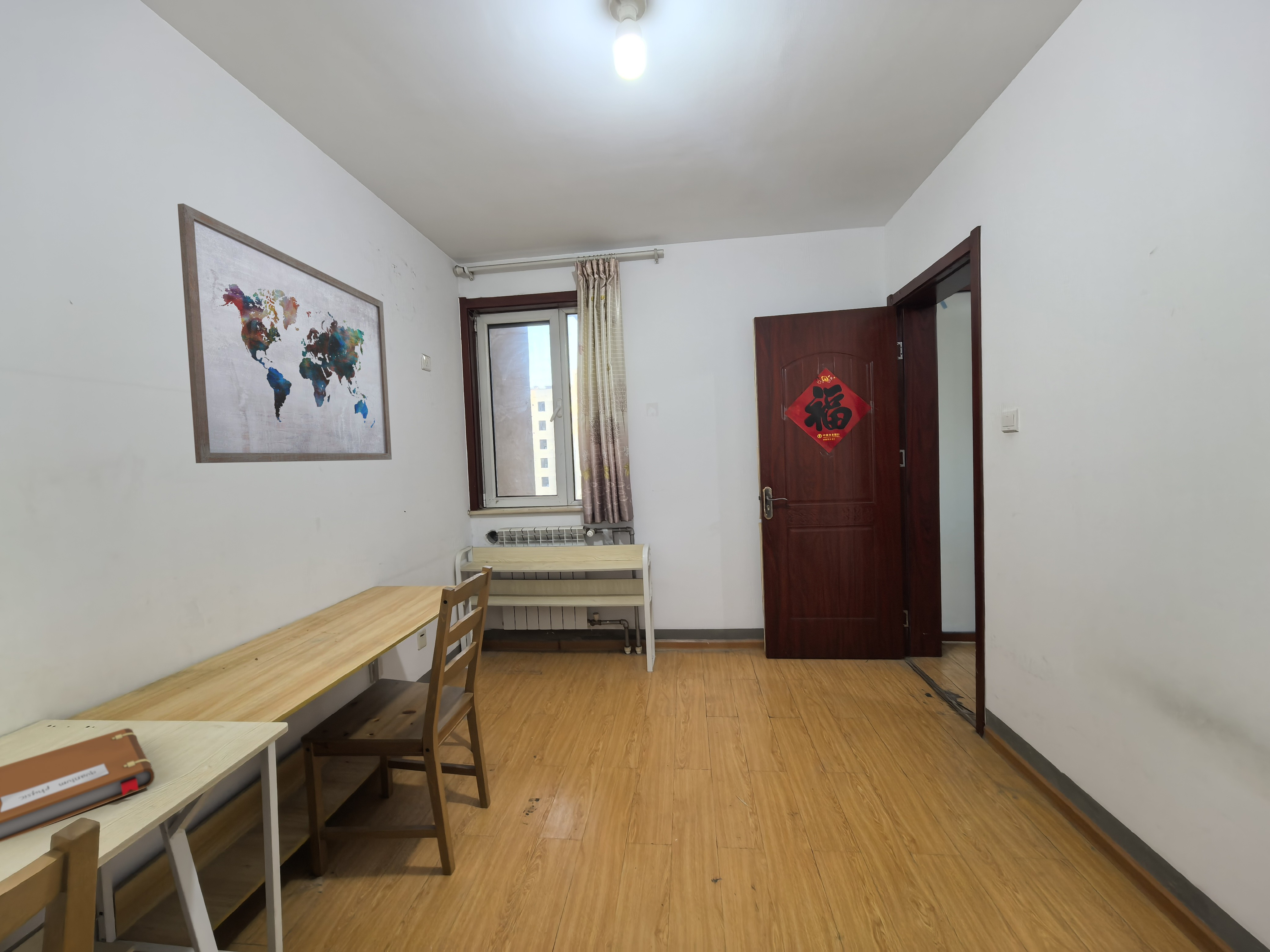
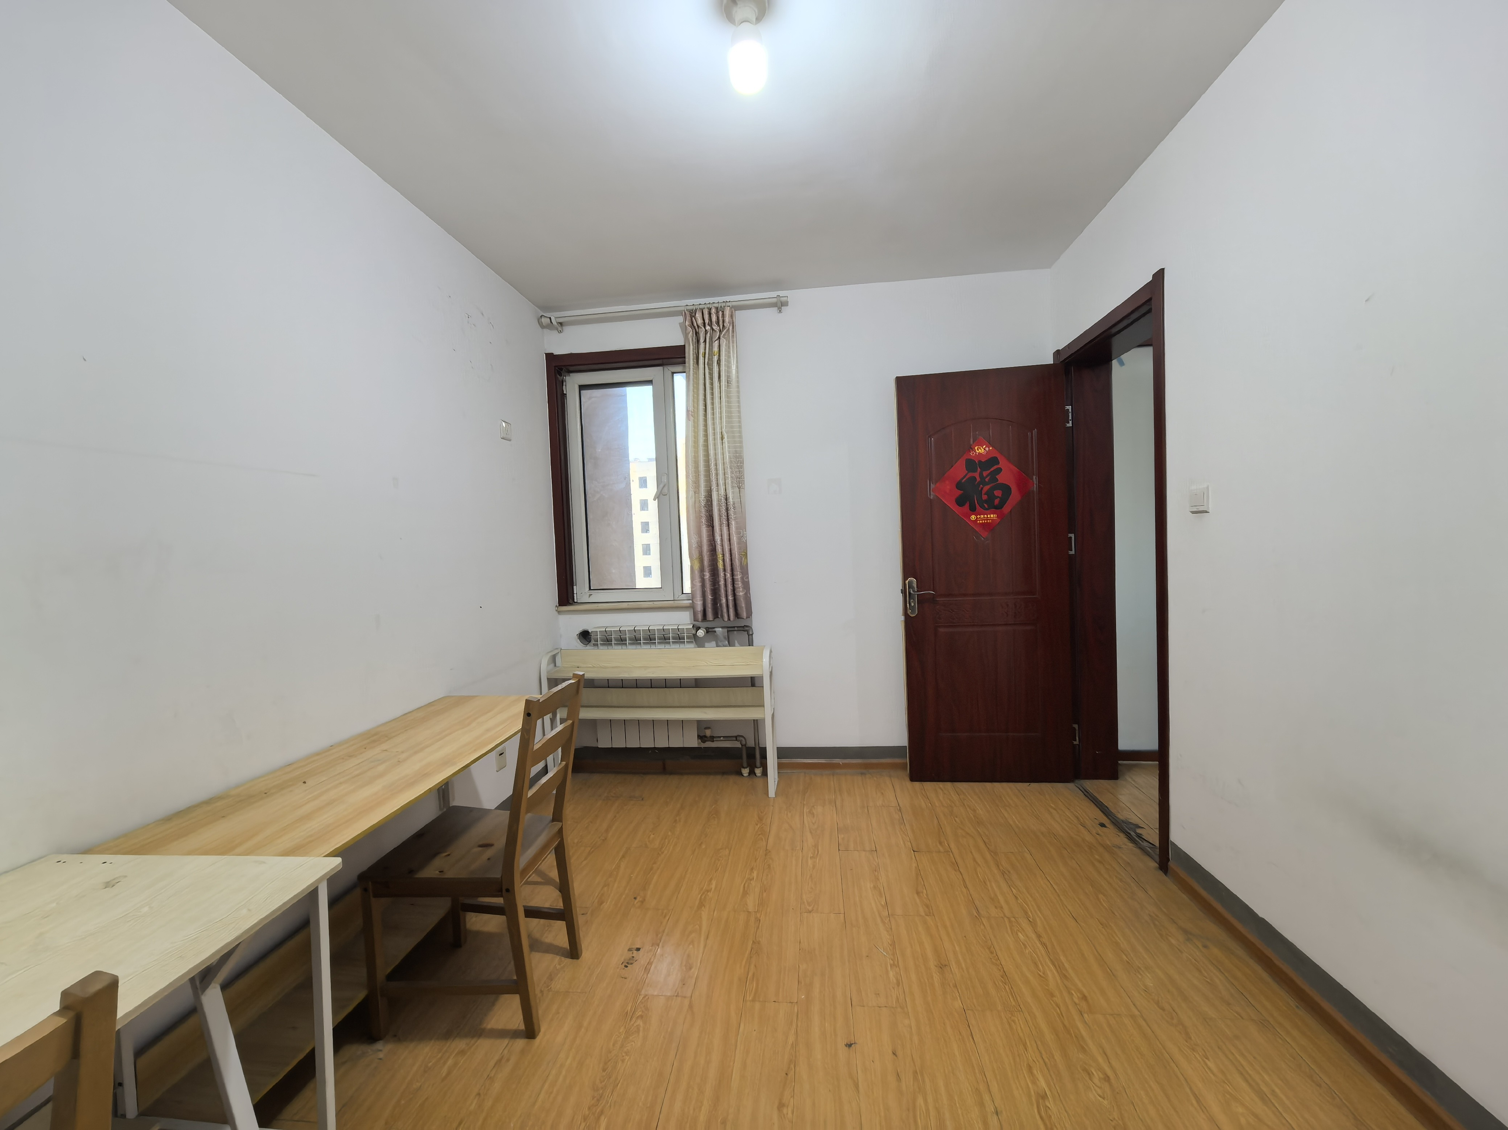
- notebook [0,728,155,843]
- wall art [177,203,392,464]
